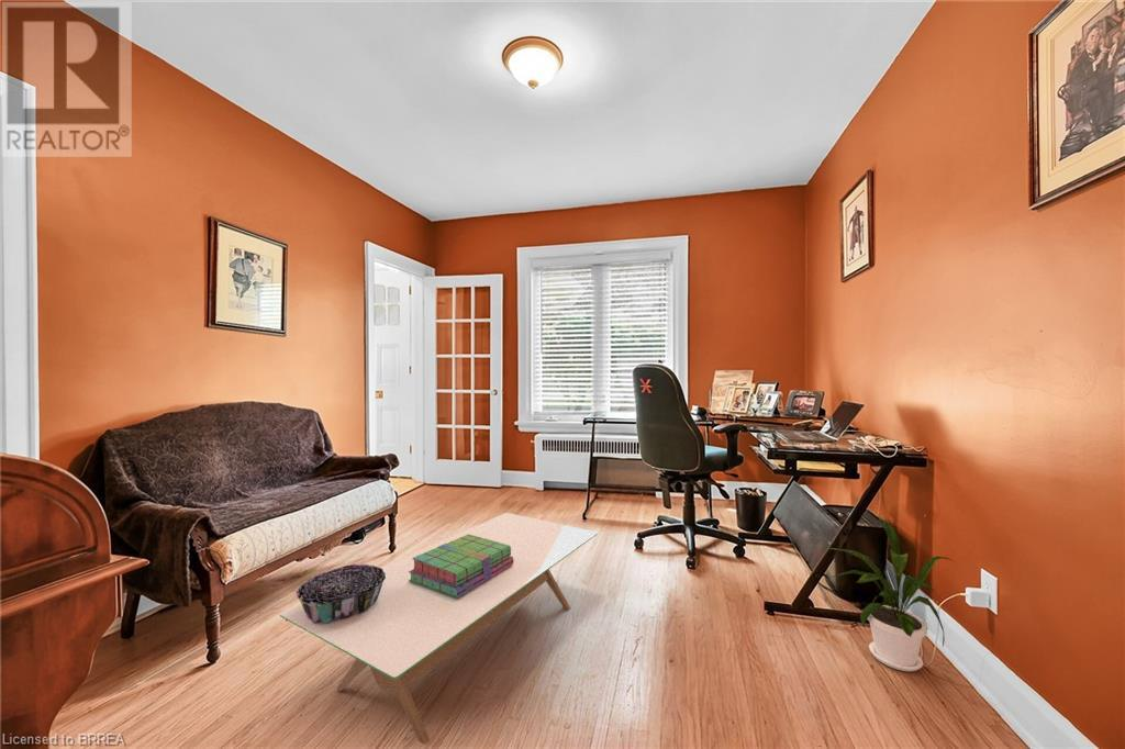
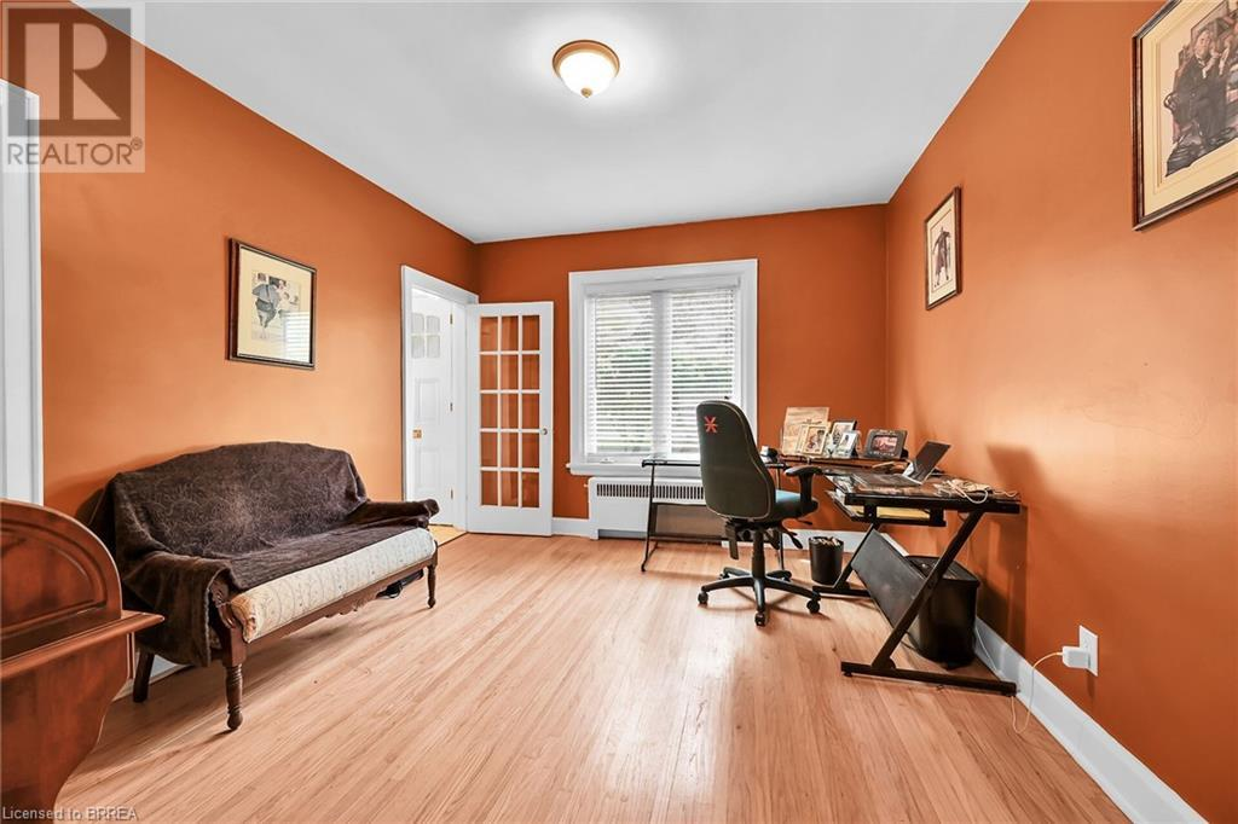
- coffee table [279,512,599,746]
- stack of books [409,534,514,599]
- decorative bowl [296,563,386,623]
- house plant [823,516,955,672]
